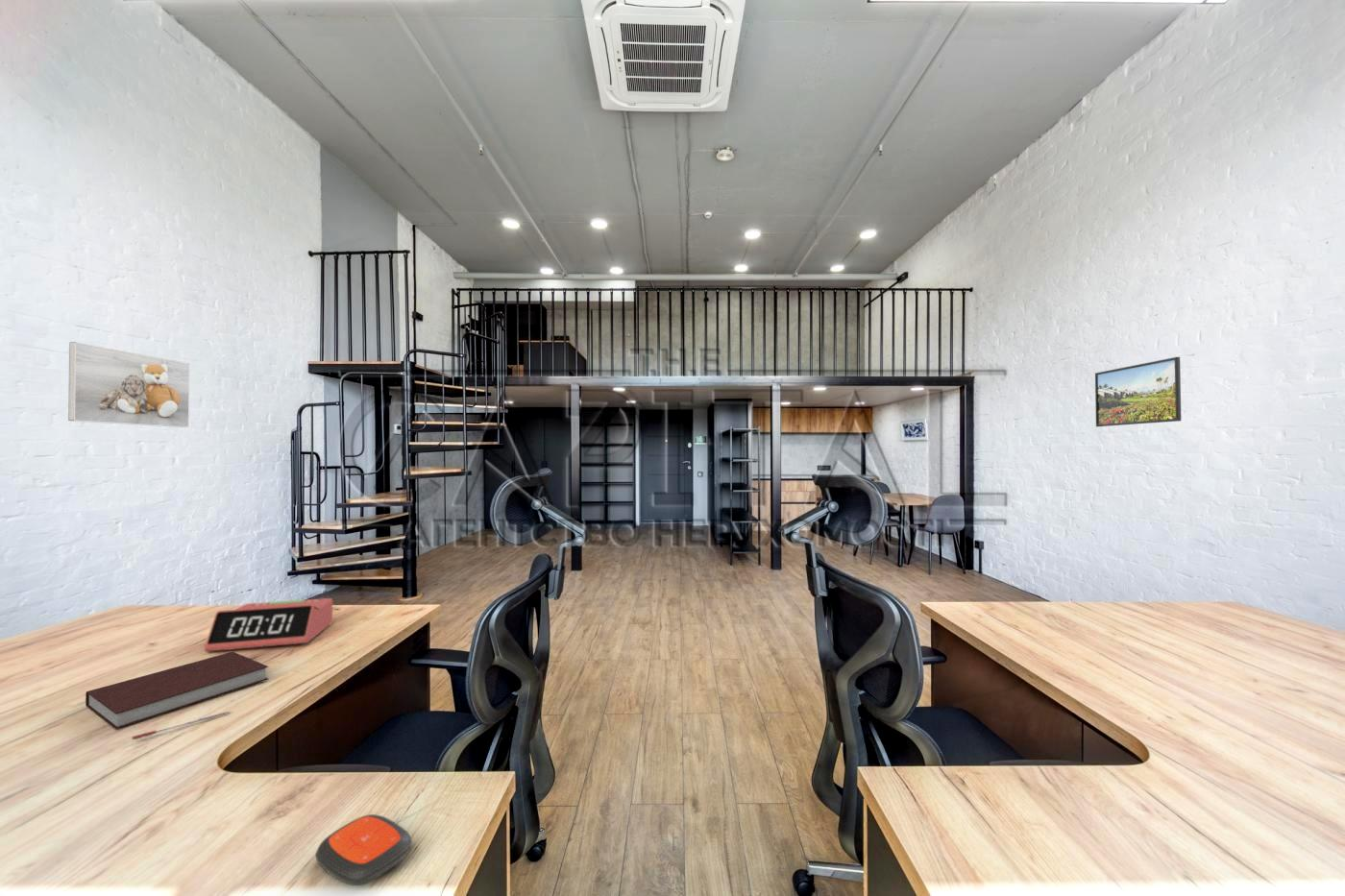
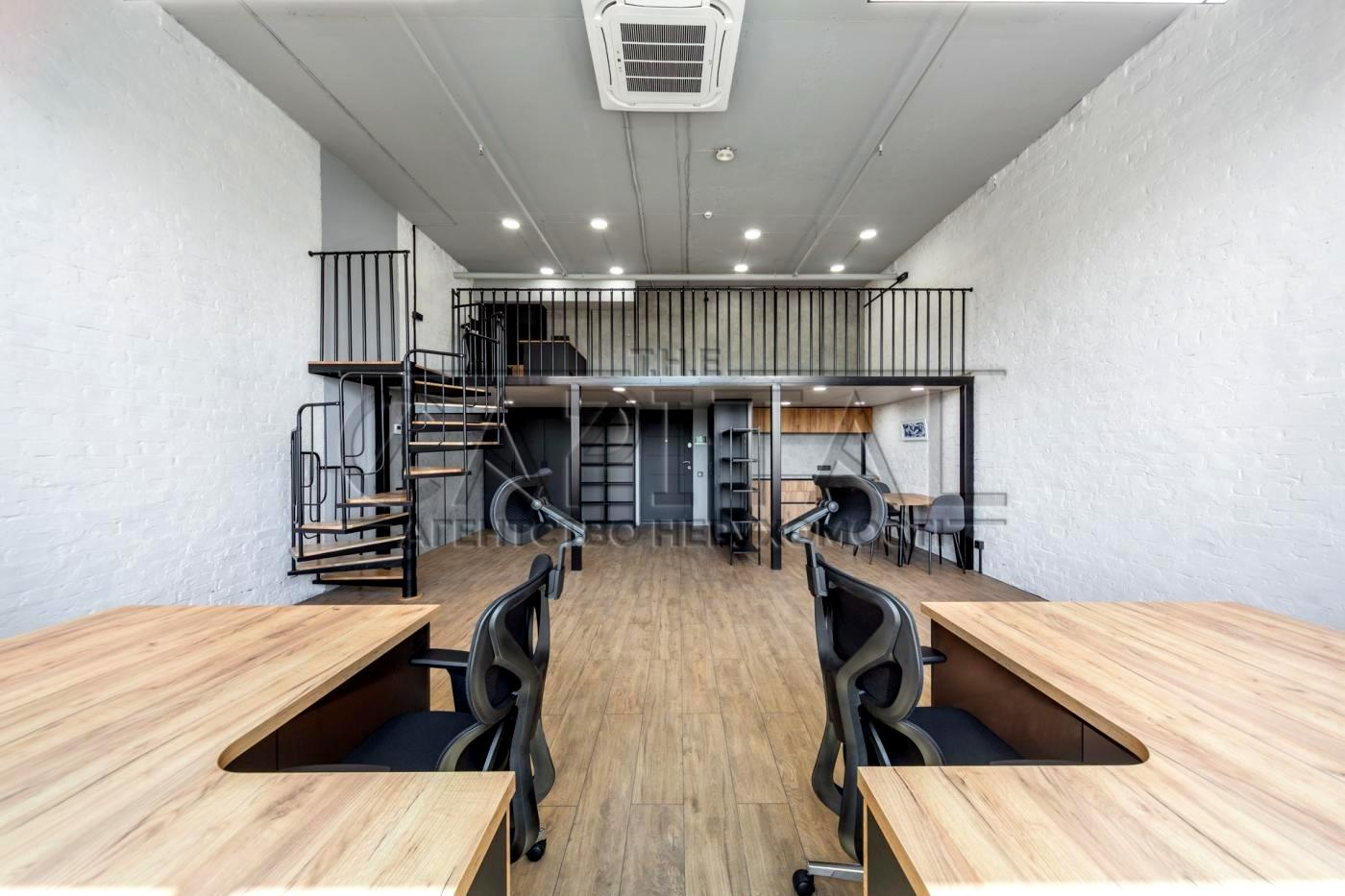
- alarm clock [204,597,333,653]
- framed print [1094,356,1183,427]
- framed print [67,341,190,428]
- notebook [85,651,269,730]
- remote control [315,813,413,886]
- pen [131,711,232,740]
